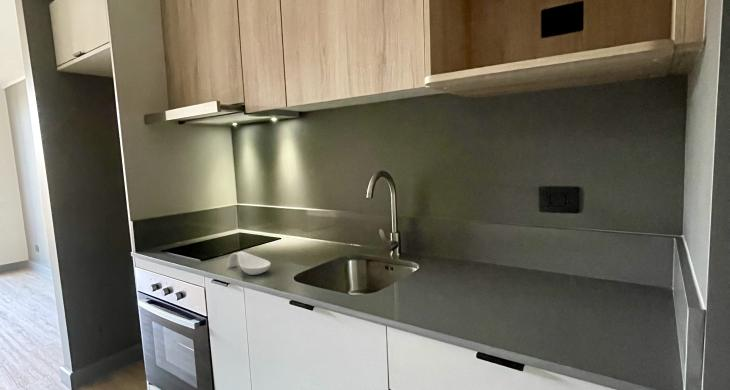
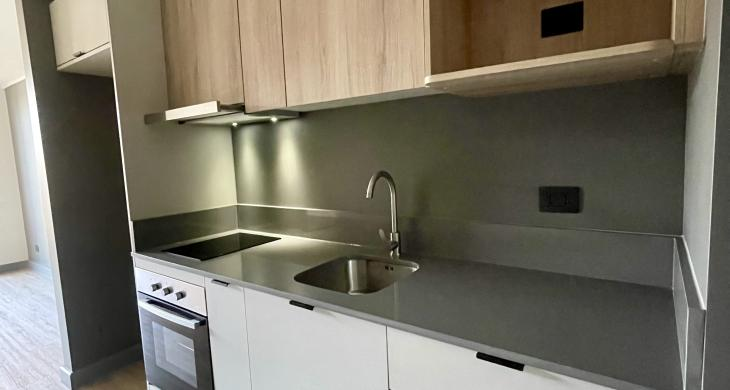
- spoon rest [226,250,272,276]
